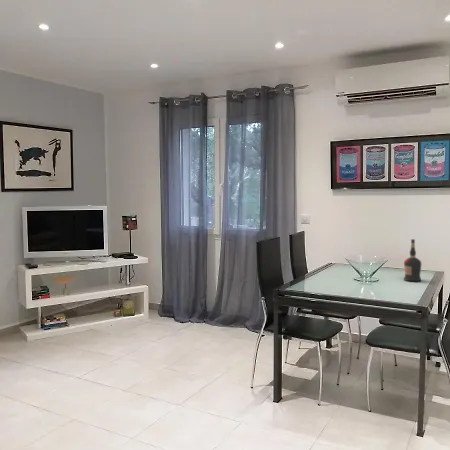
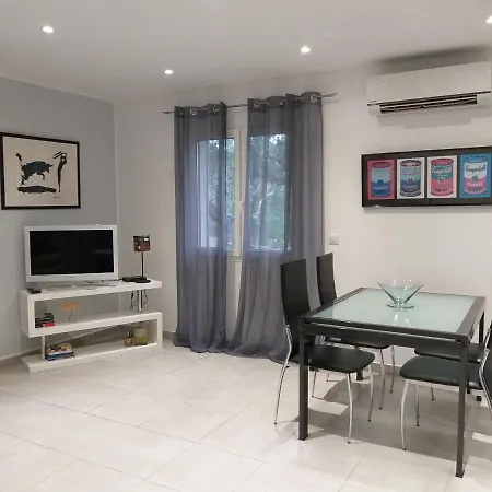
- liquor bottle [403,238,422,282]
